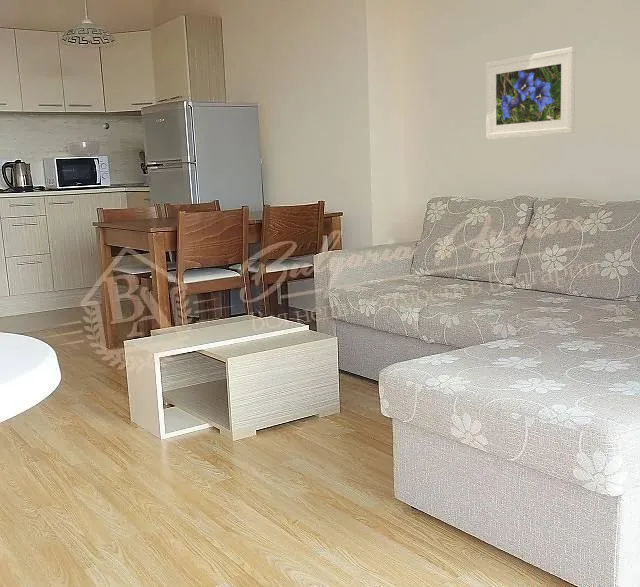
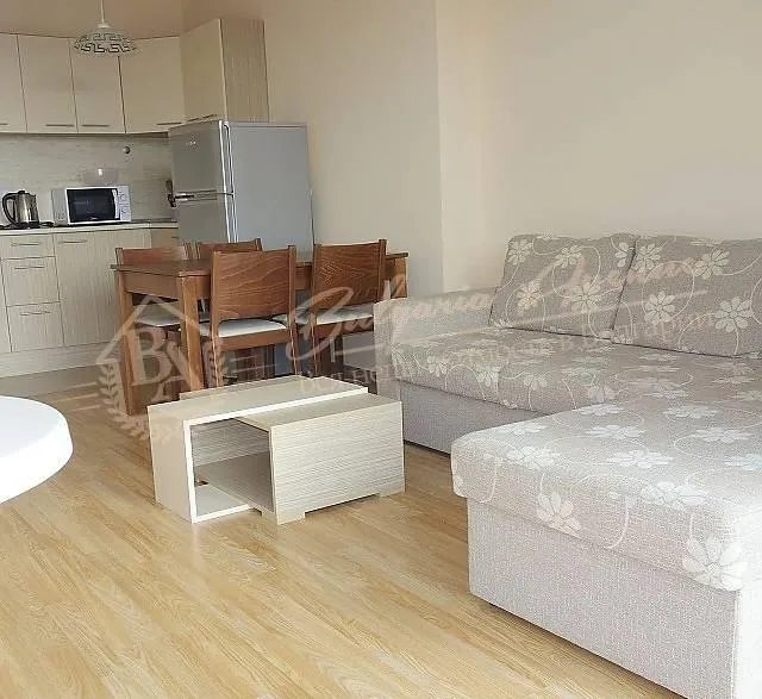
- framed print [485,46,576,140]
